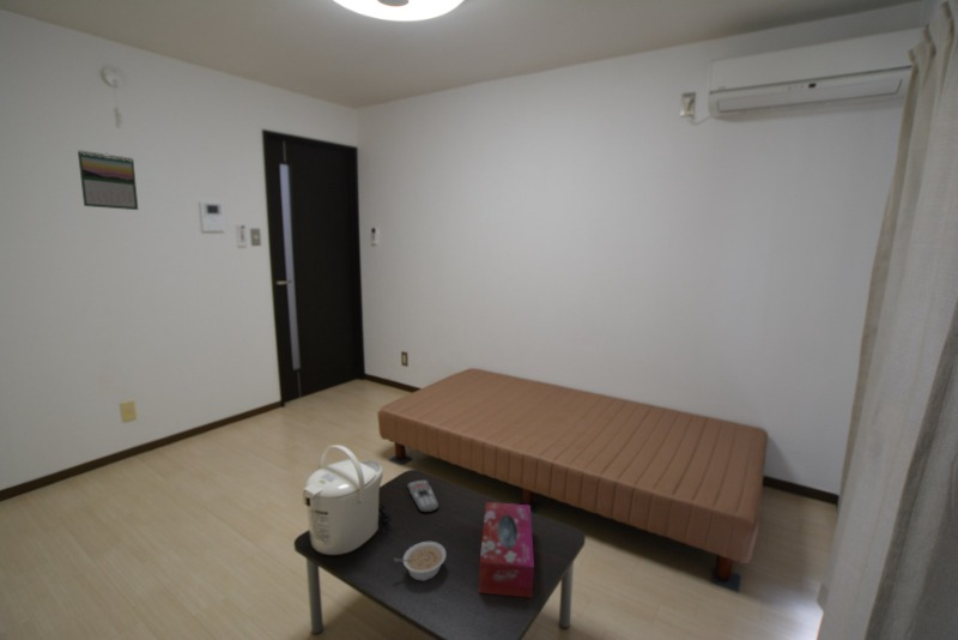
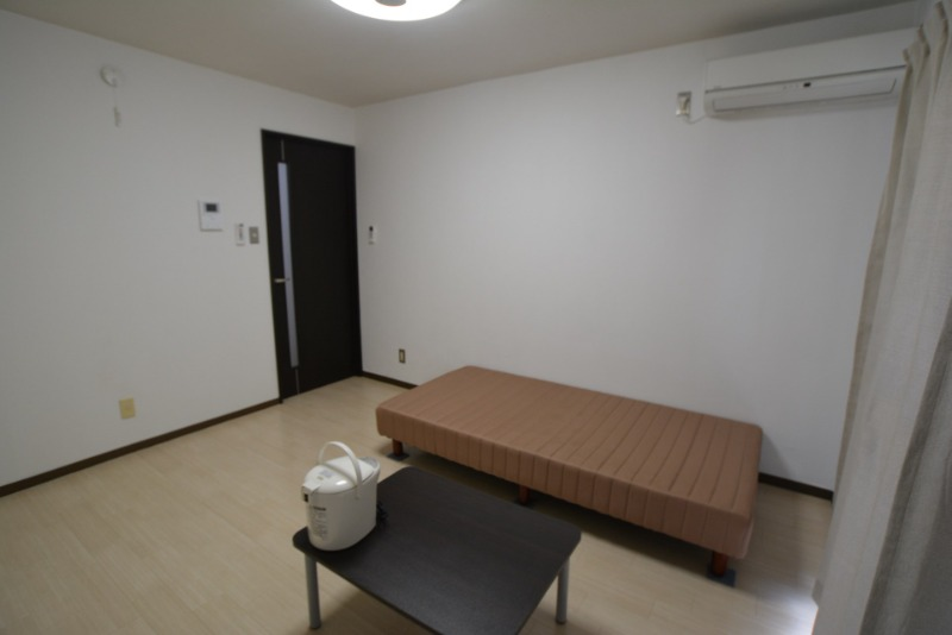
- tissue box [478,501,535,599]
- remote control [406,479,439,513]
- legume [393,541,448,582]
- calendar [77,149,139,211]
